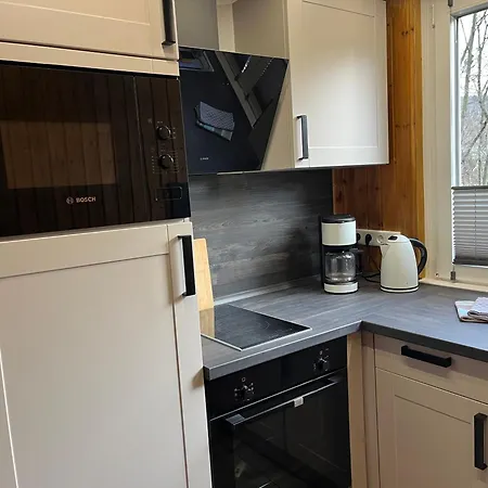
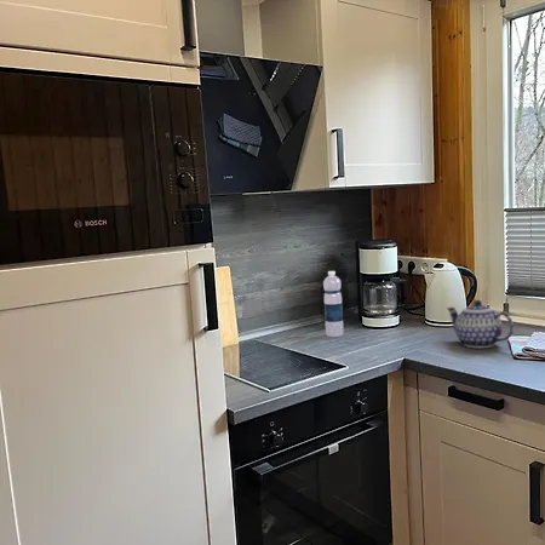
+ teapot [446,299,515,349]
+ water bottle [322,270,344,338]
